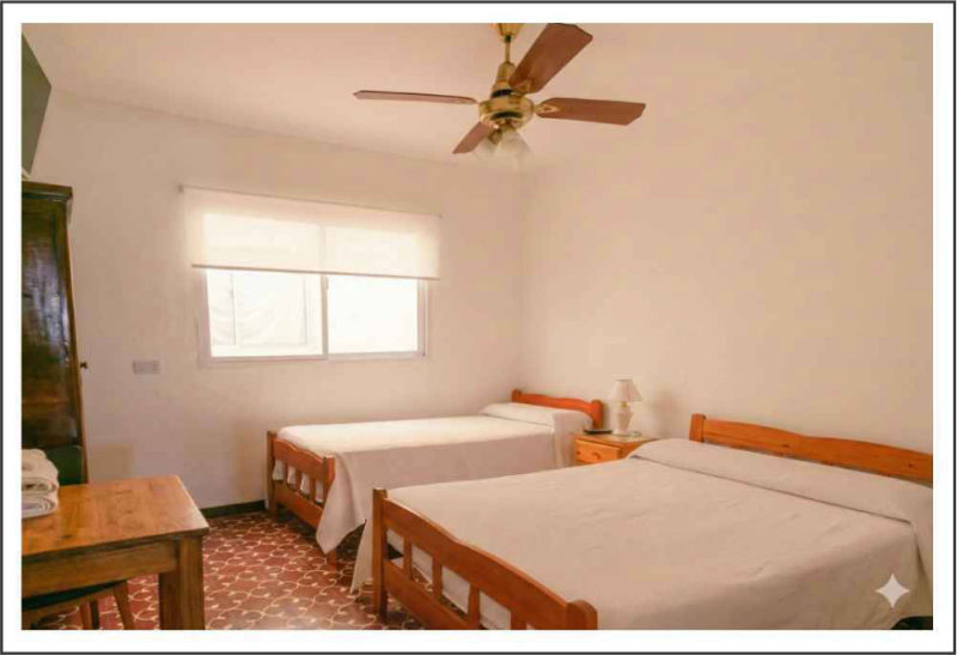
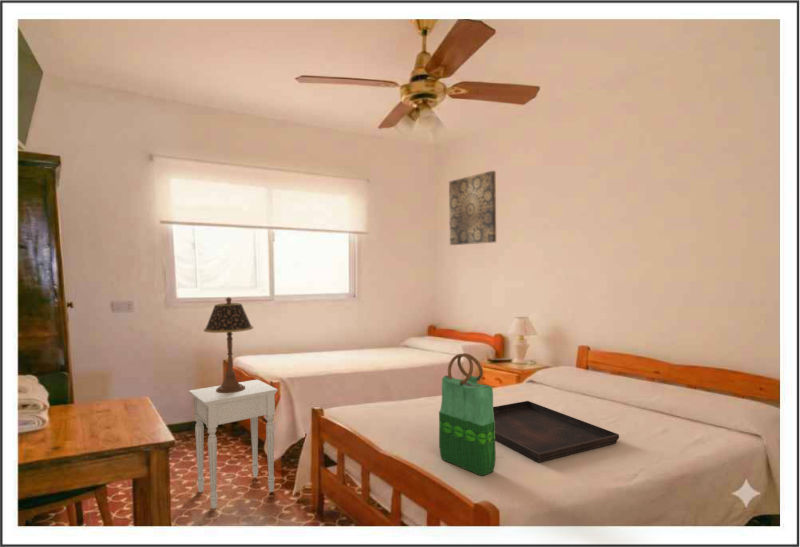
+ table lamp [203,296,254,393]
+ wall art [448,170,497,246]
+ serving tray [493,400,620,463]
+ tote bag [438,352,497,477]
+ nightstand [188,378,279,510]
